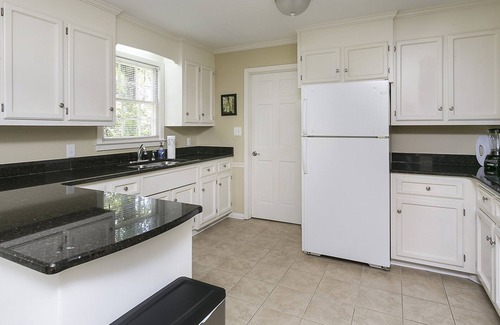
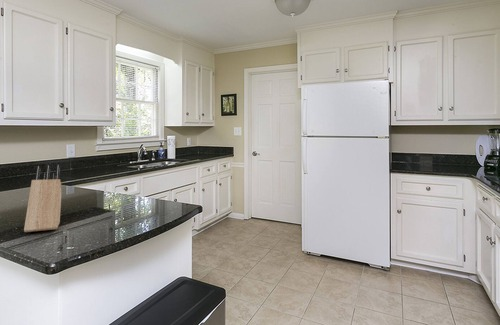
+ knife block [23,164,62,233]
